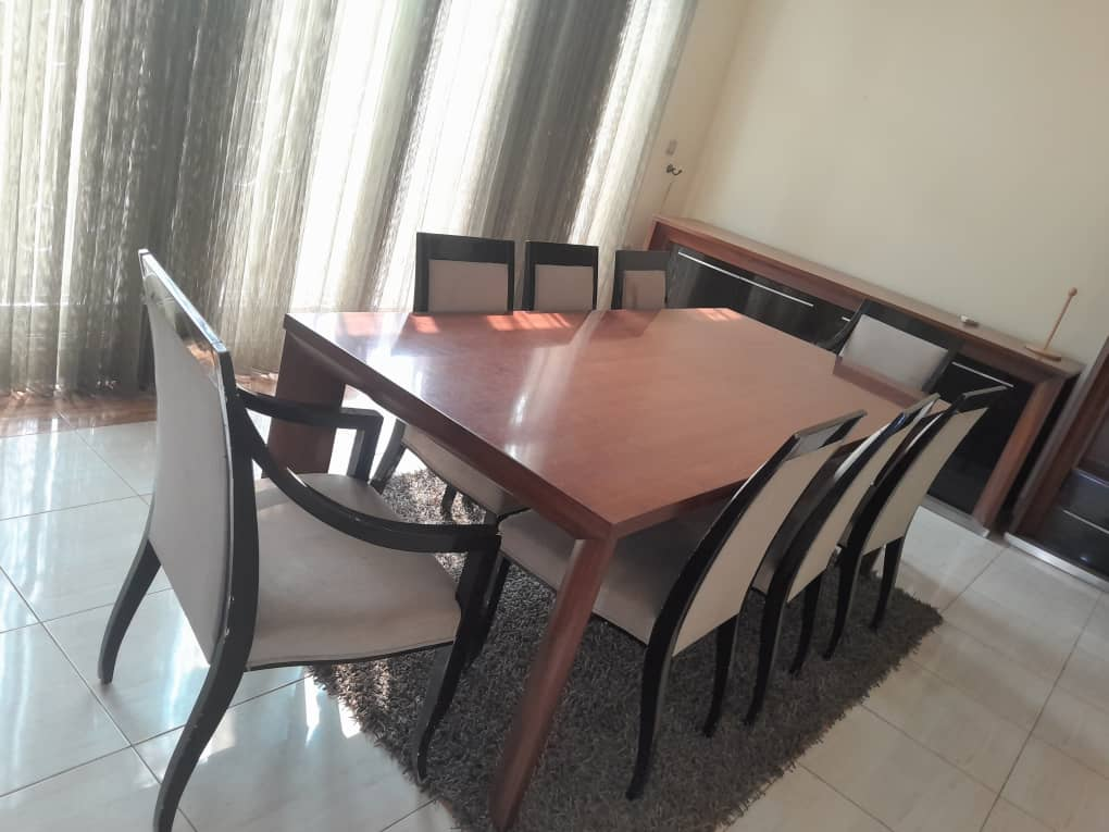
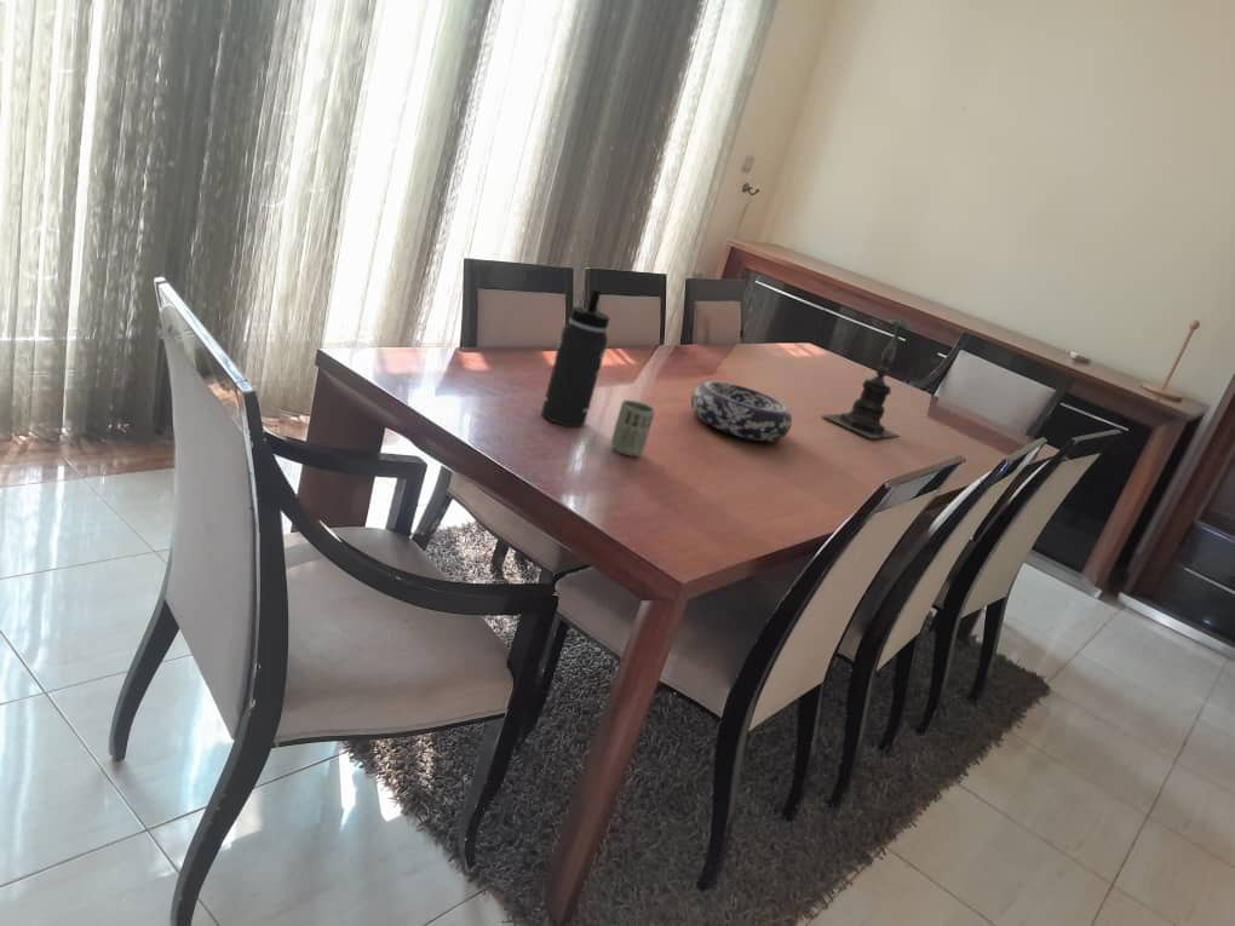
+ cup [610,399,656,458]
+ decorative bowl [690,380,793,443]
+ candle holder [821,305,913,439]
+ thermos bottle [540,288,611,427]
